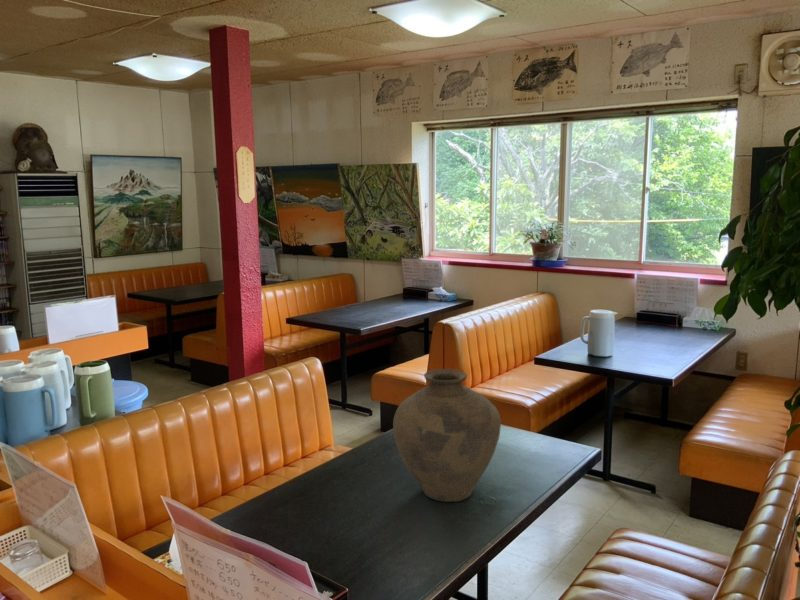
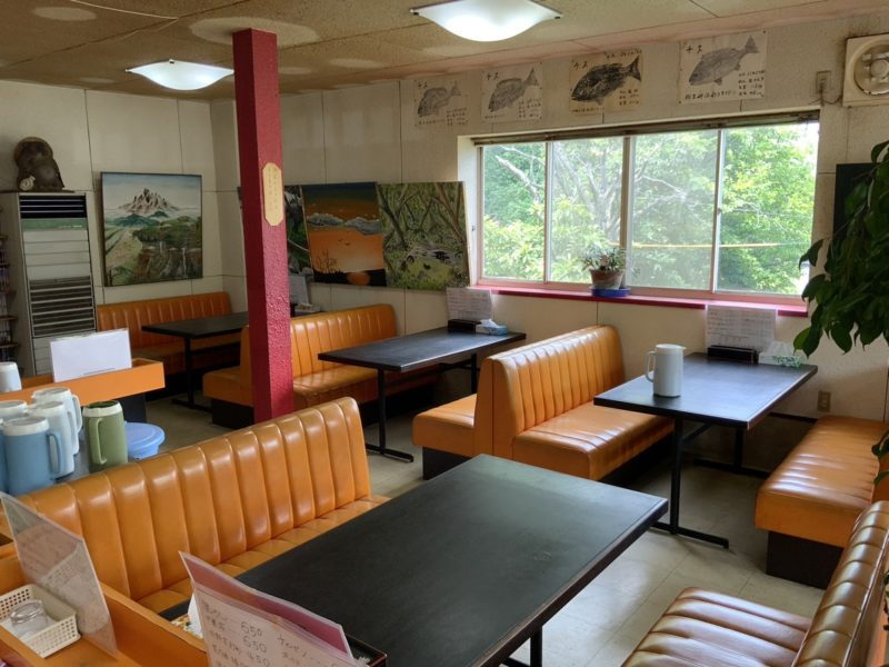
- vase [392,368,502,503]
